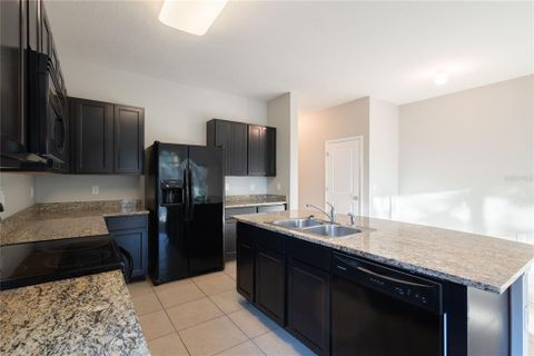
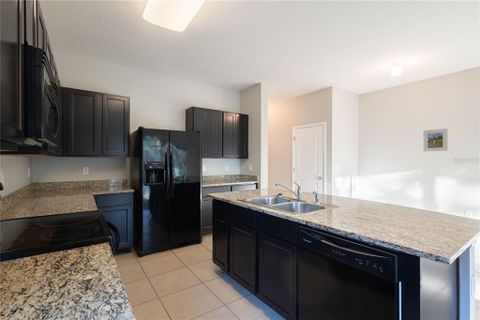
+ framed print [423,128,449,152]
